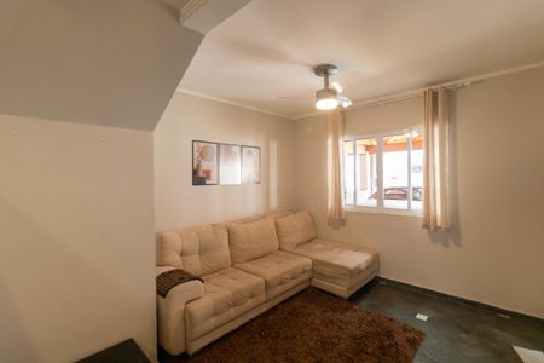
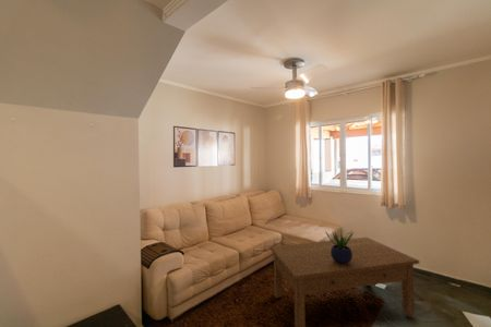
+ coffee table [268,237,420,327]
+ potted plant [323,229,355,264]
